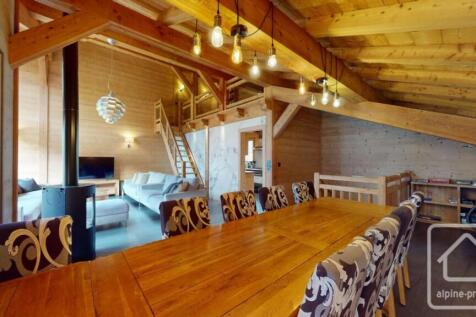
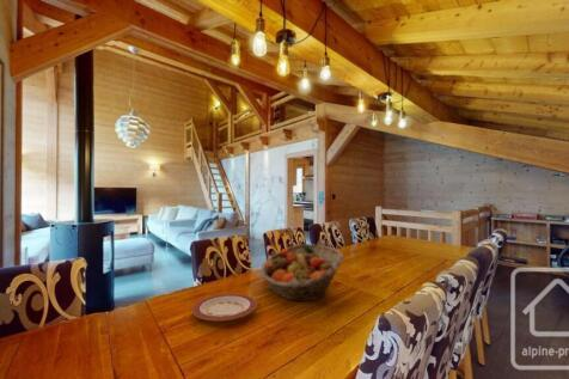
+ fruit basket [259,243,344,301]
+ plate [191,293,258,322]
